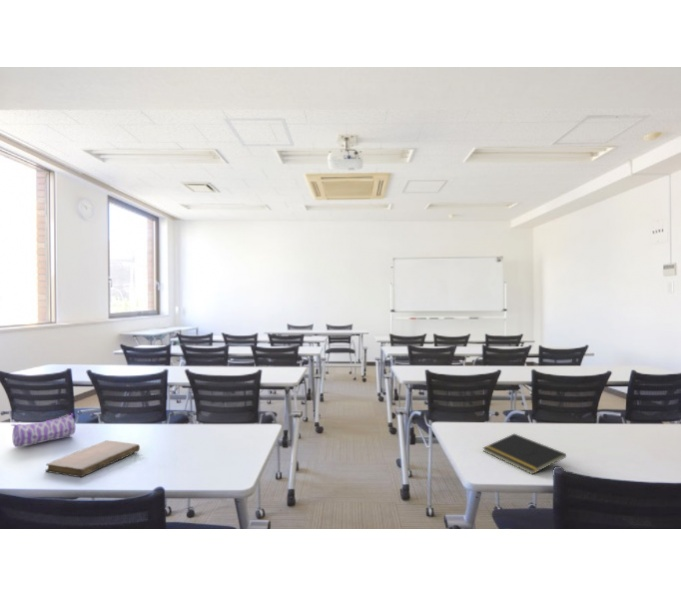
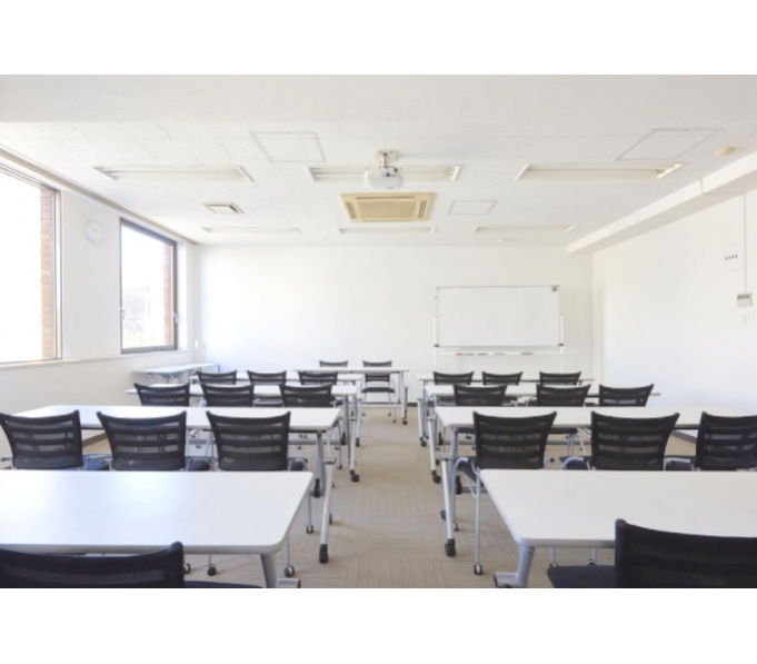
- pencil case [10,412,76,448]
- notebook [45,439,141,478]
- notepad [482,433,567,475]
